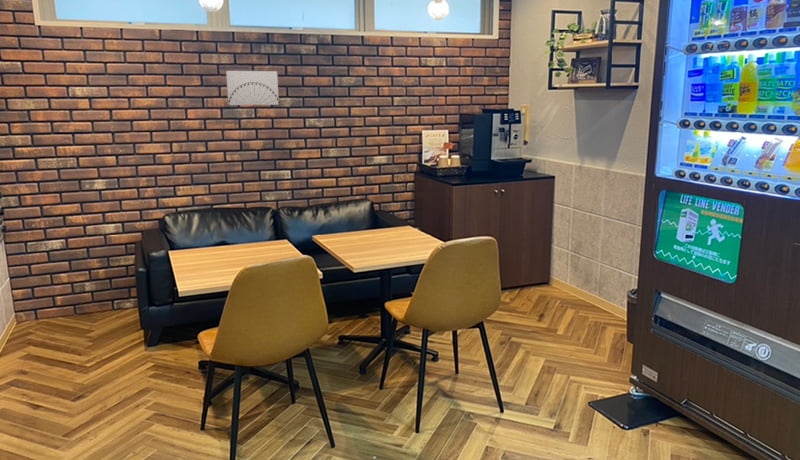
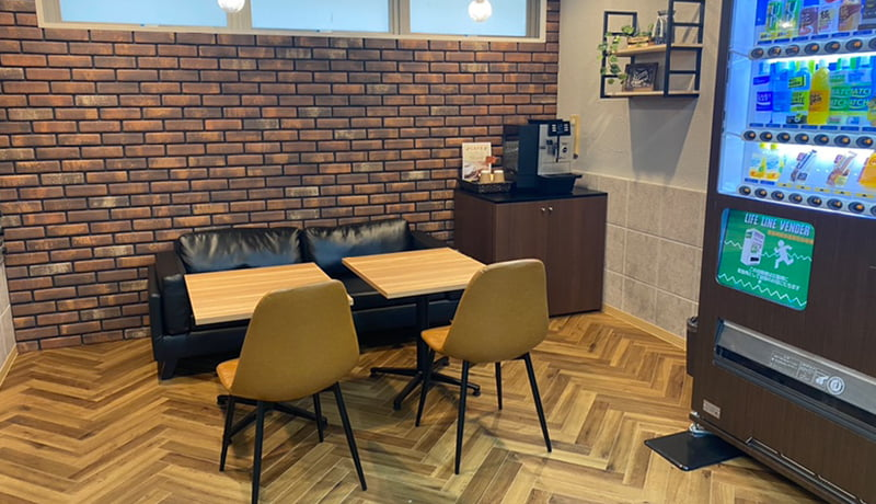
- wall art [225,70,280,106]
